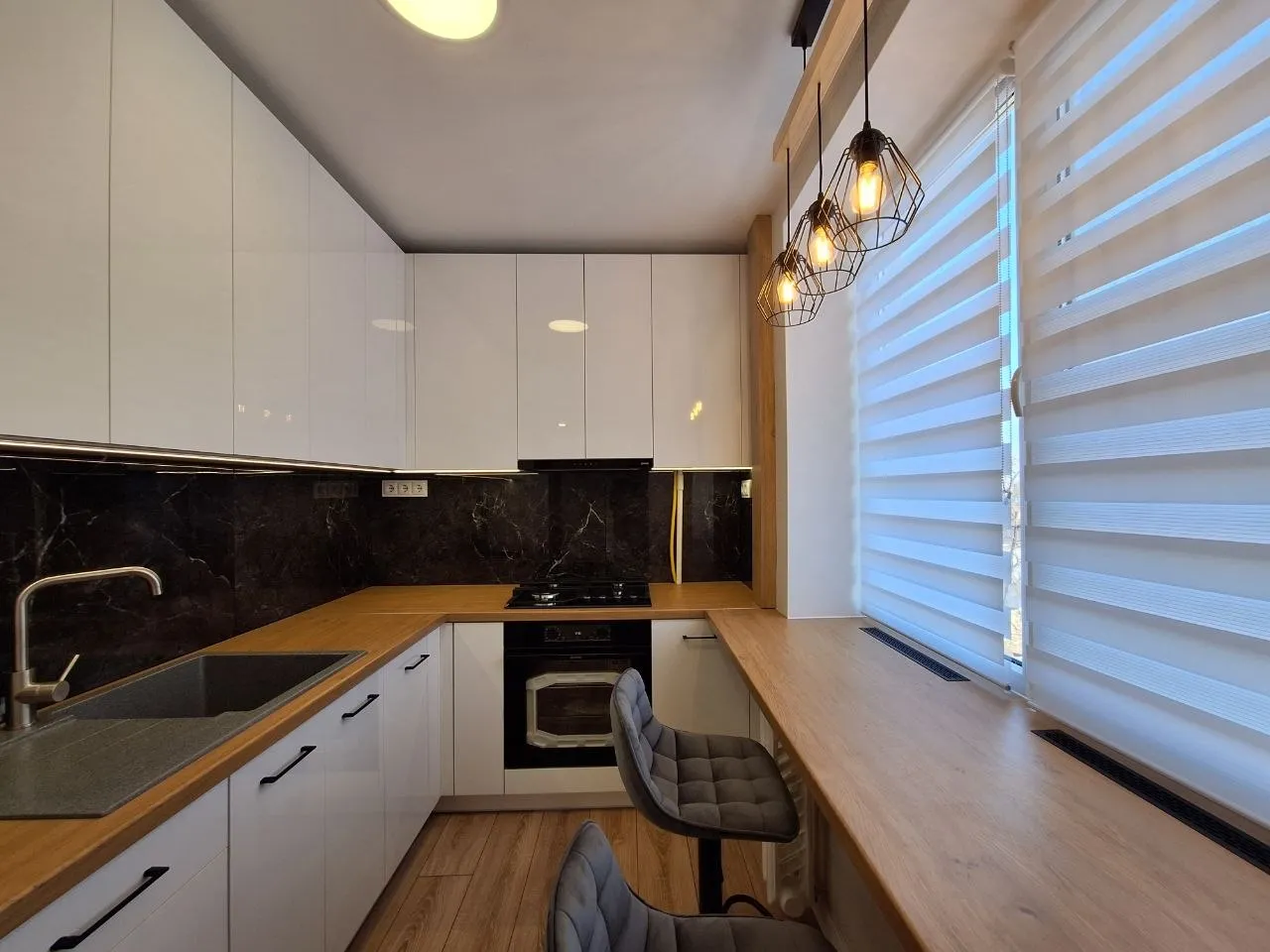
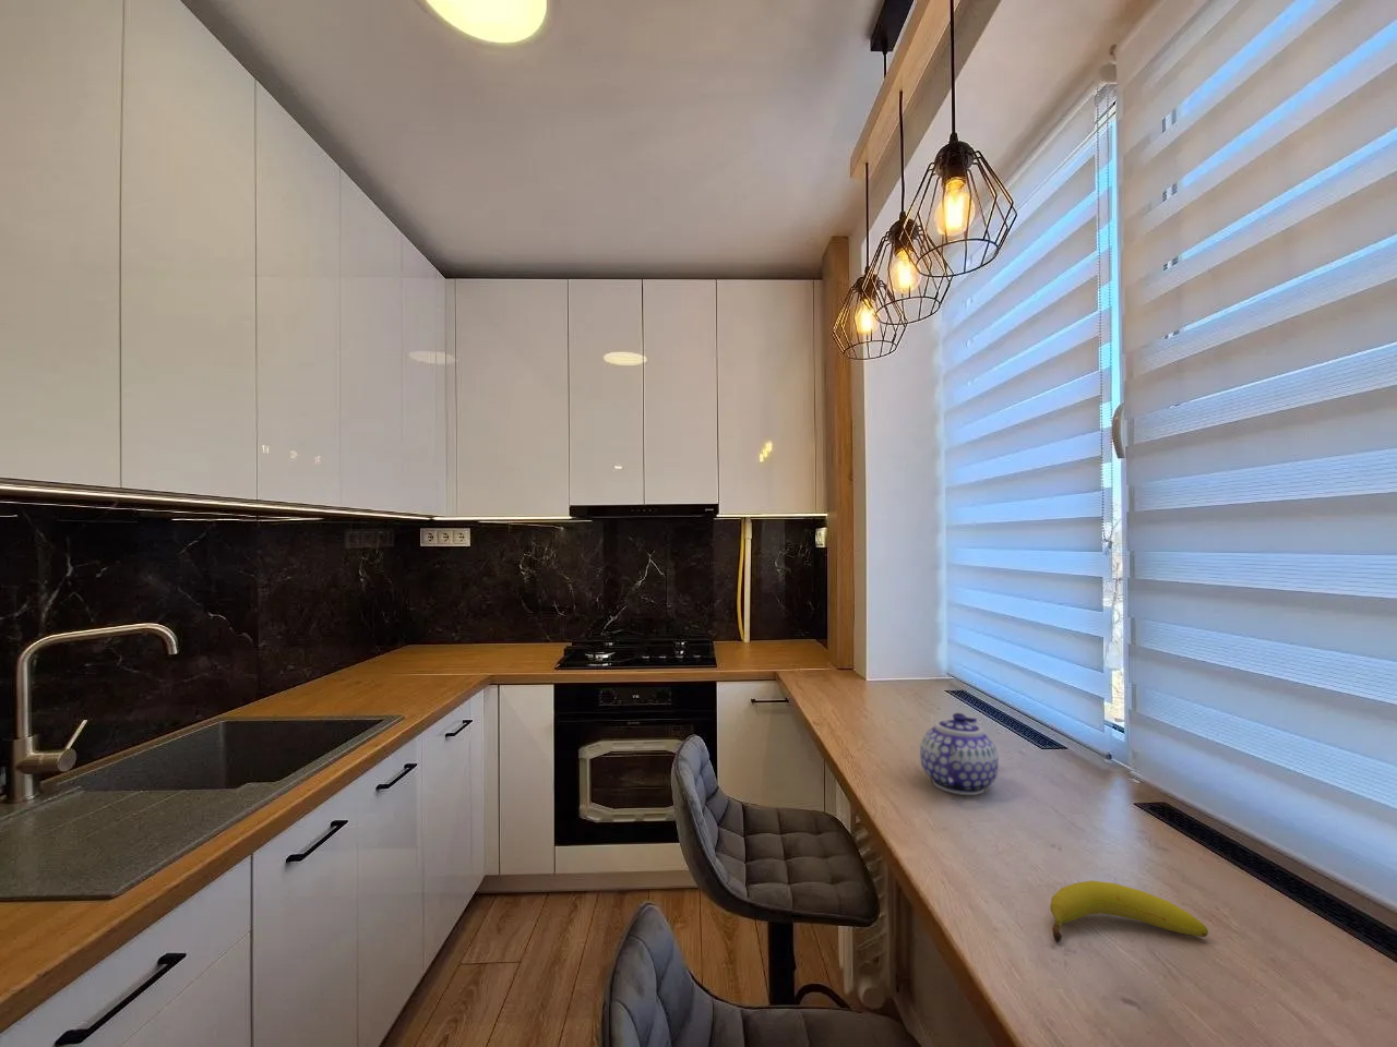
+ teapot [919,713,1000,796]
+ fruit [1048,880,1209,944]
